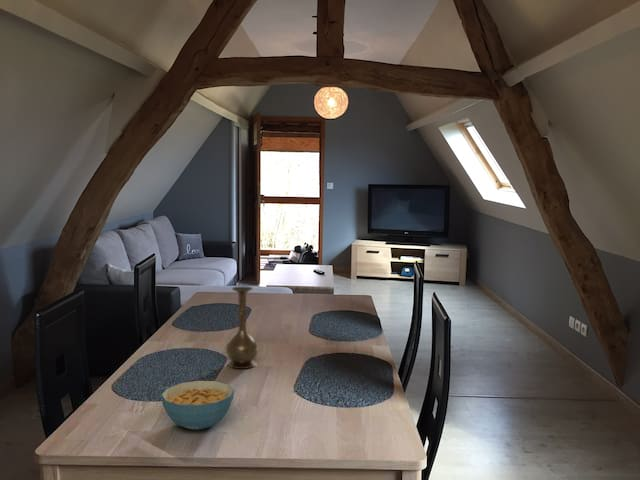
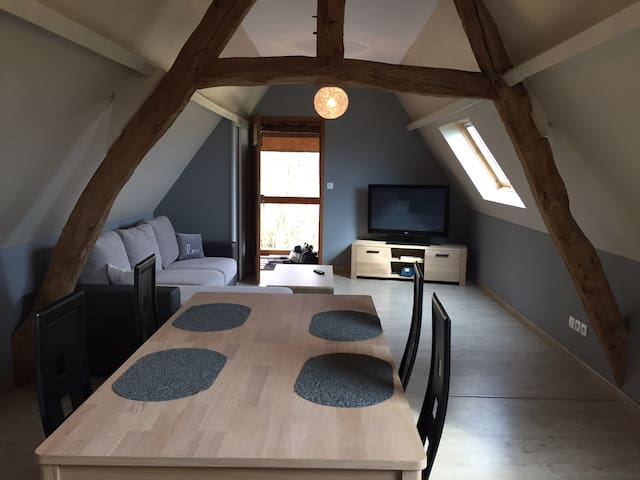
- cereal bowl [160,380,235,431]
- vase [225,285,259,370]
